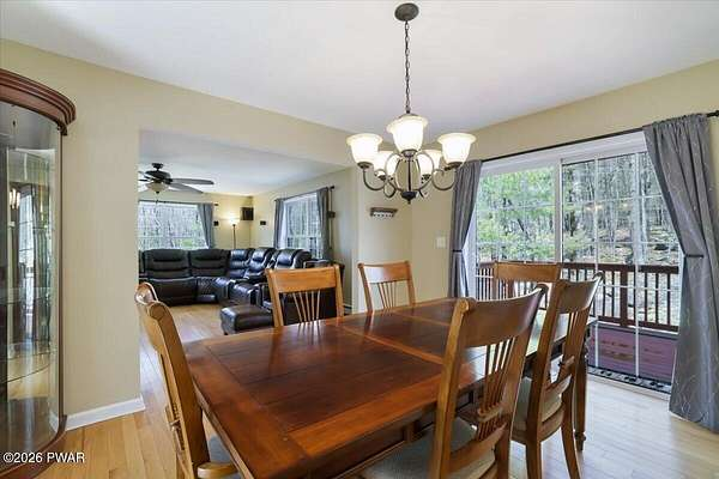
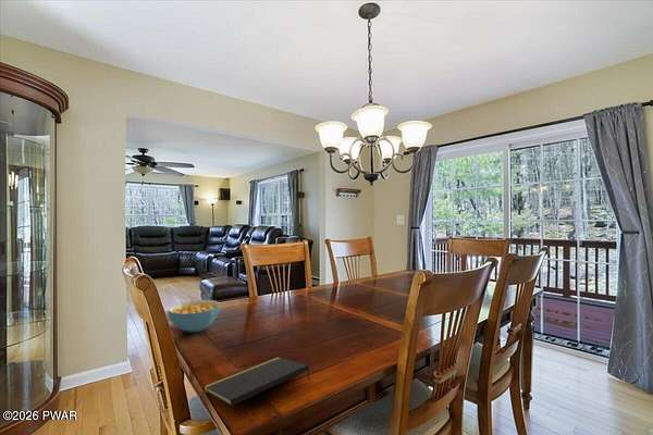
+ notepad [202,356,311,407]
+ cereal bowl [168,299,221,334]
